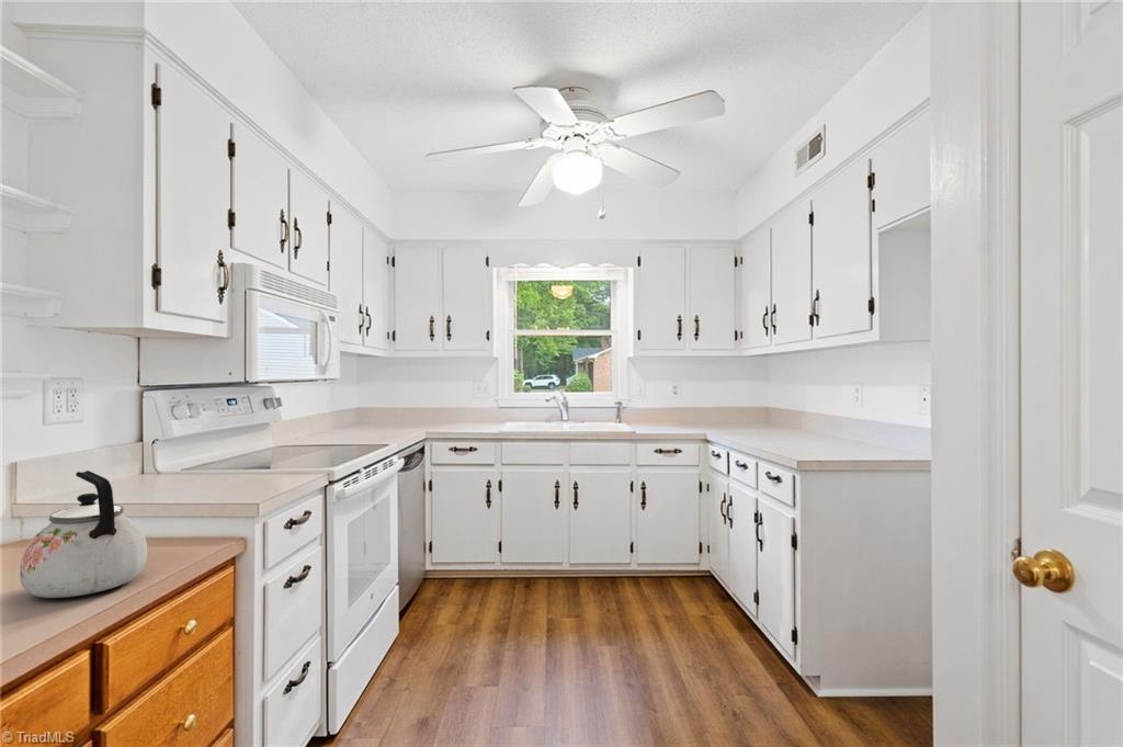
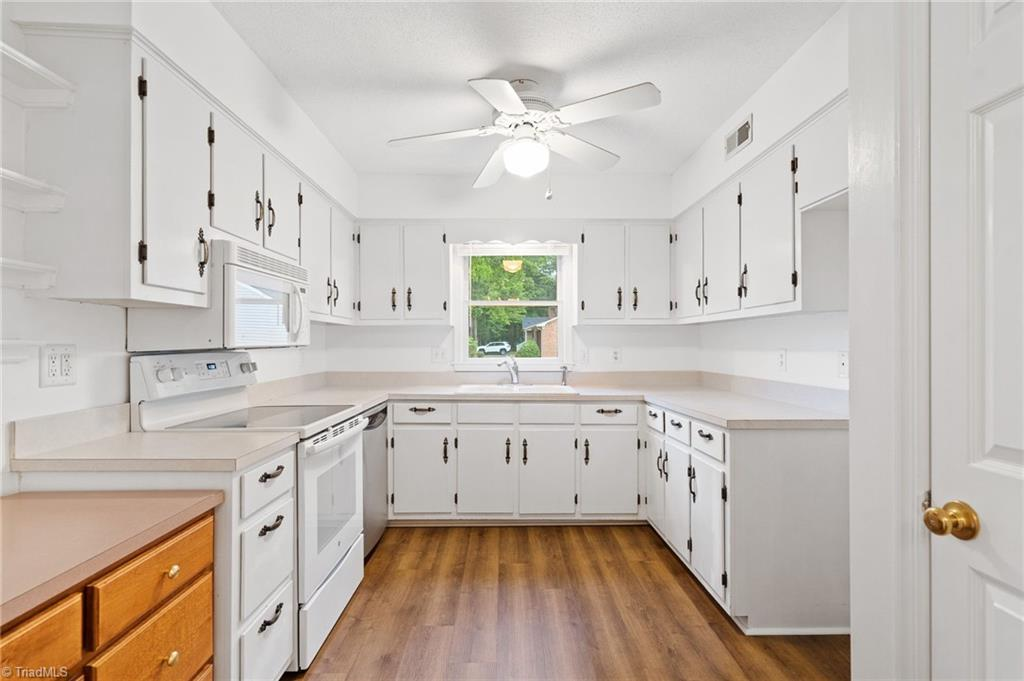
- kettle [19,469,148,599]
